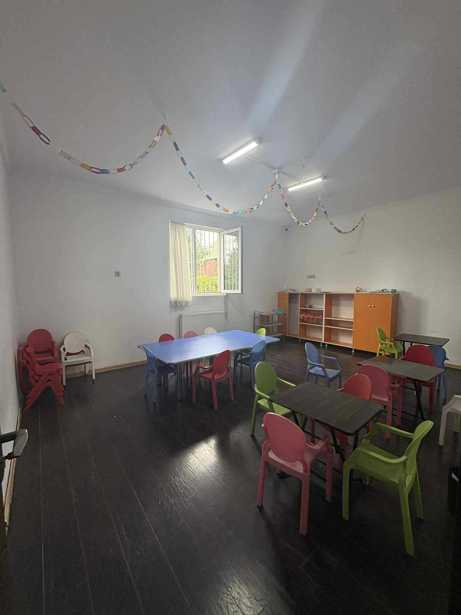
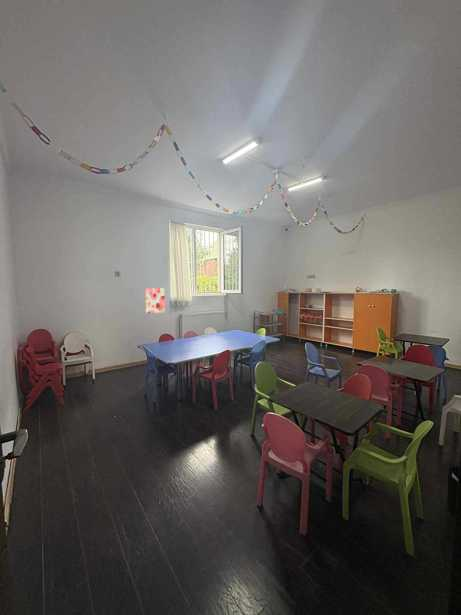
+ wall art [144,287,166,314]
